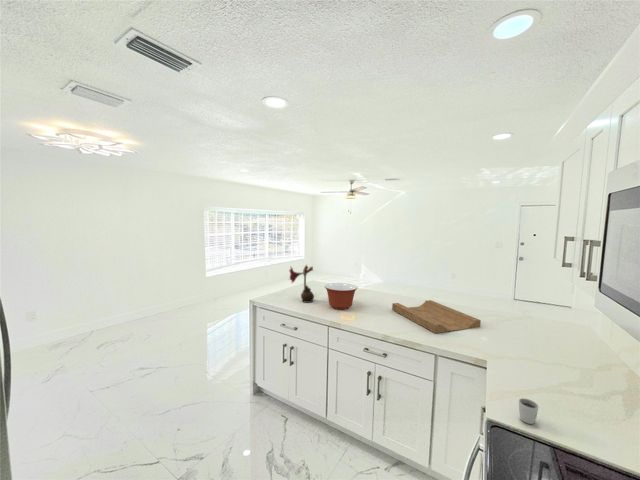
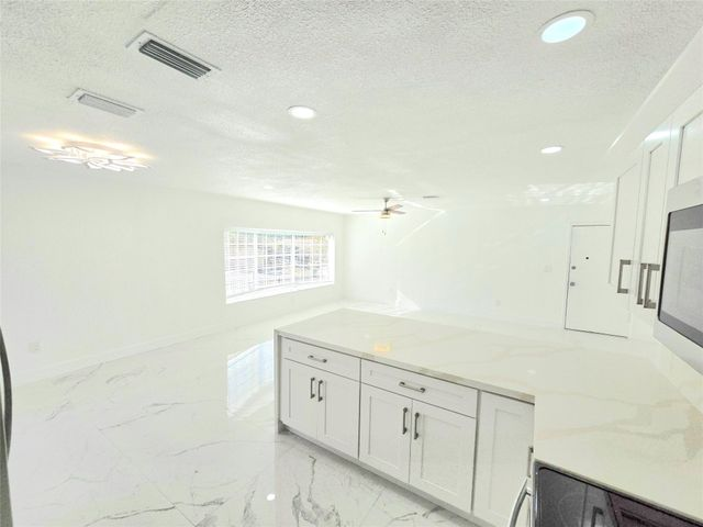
- flower [287,264,315,304]
- cutting board [391,299,482,334]
- mixing bowl [324,282,359,311]
- cup [518,397,539,425]
